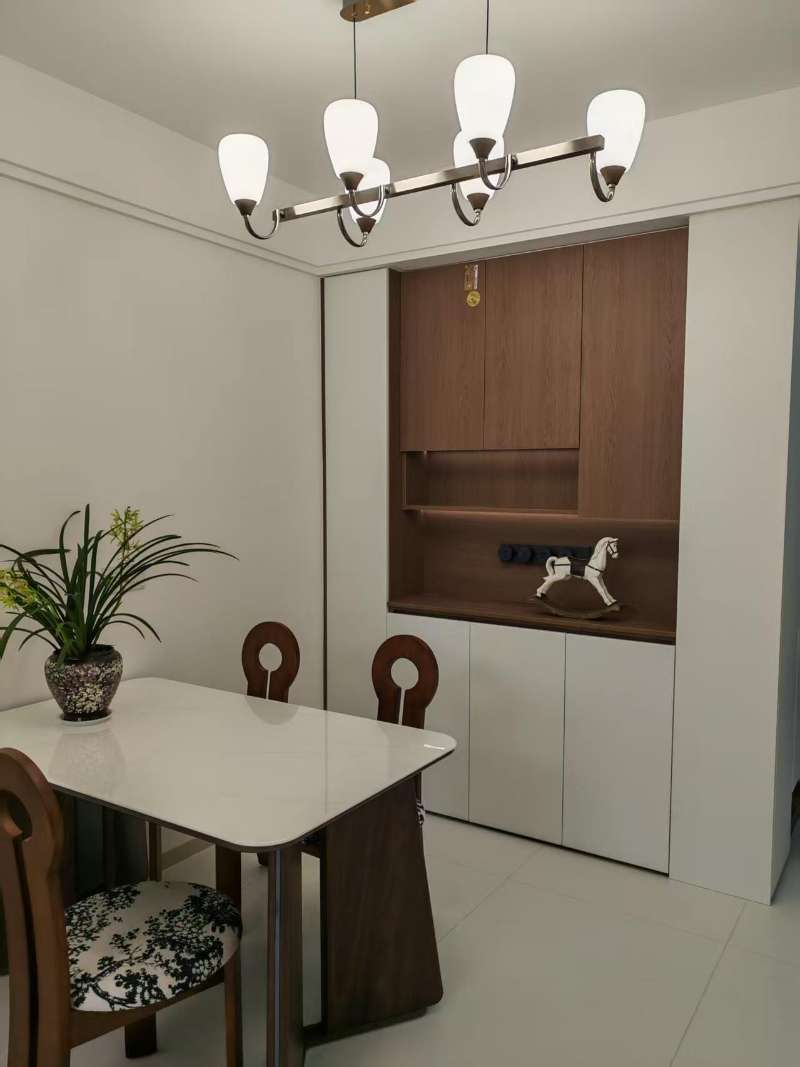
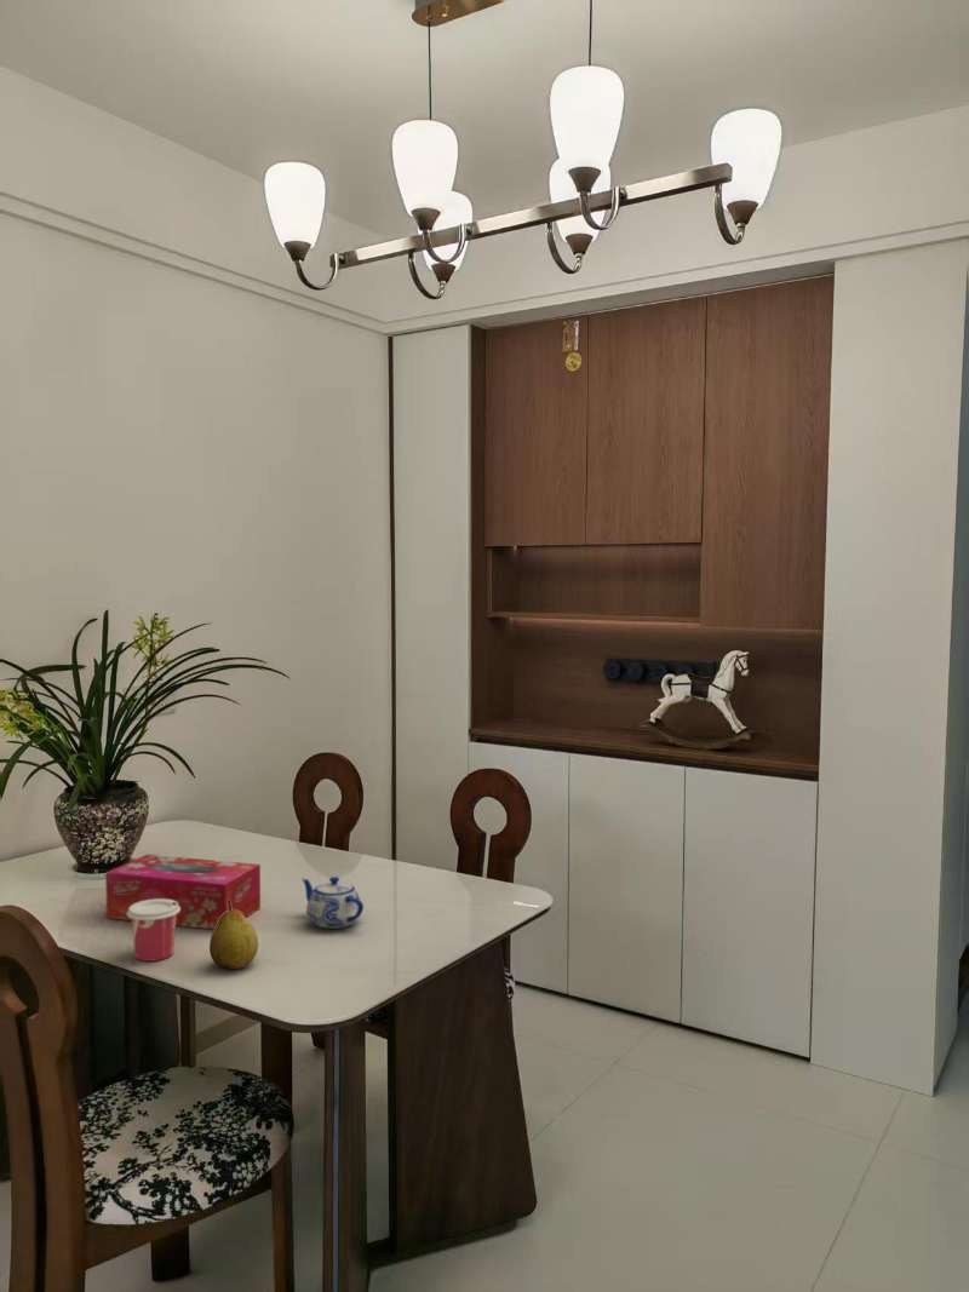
+ cup [127,898,180,963]
+ fruit [208,900,259,970]
+ tissue box [104,854,262,930]
+ teapot [300,875,365,930]
